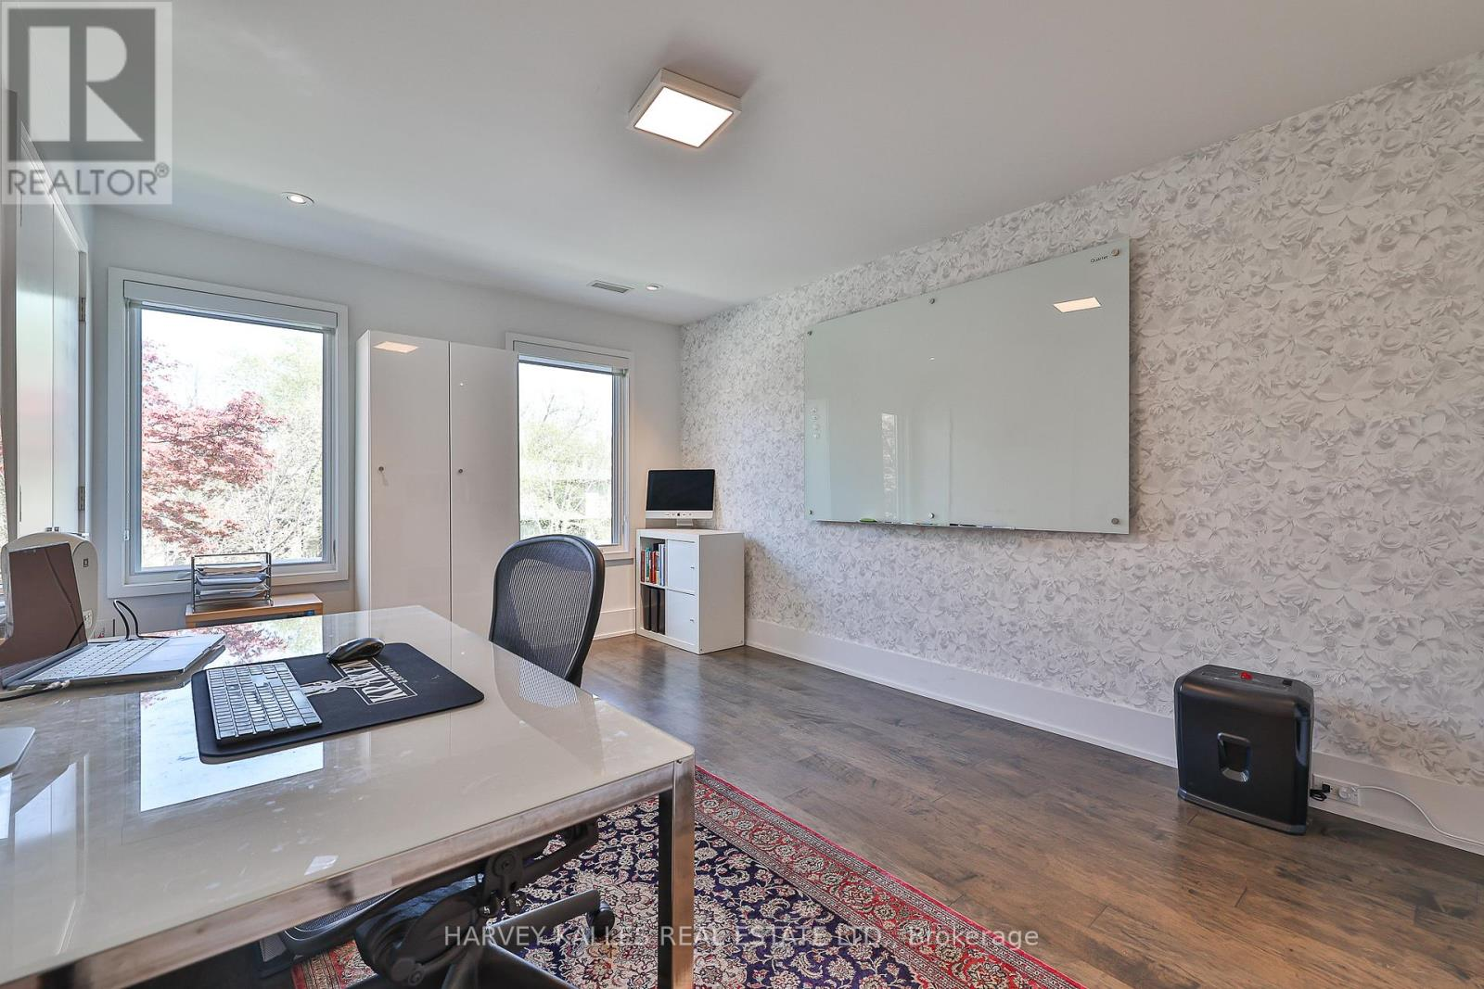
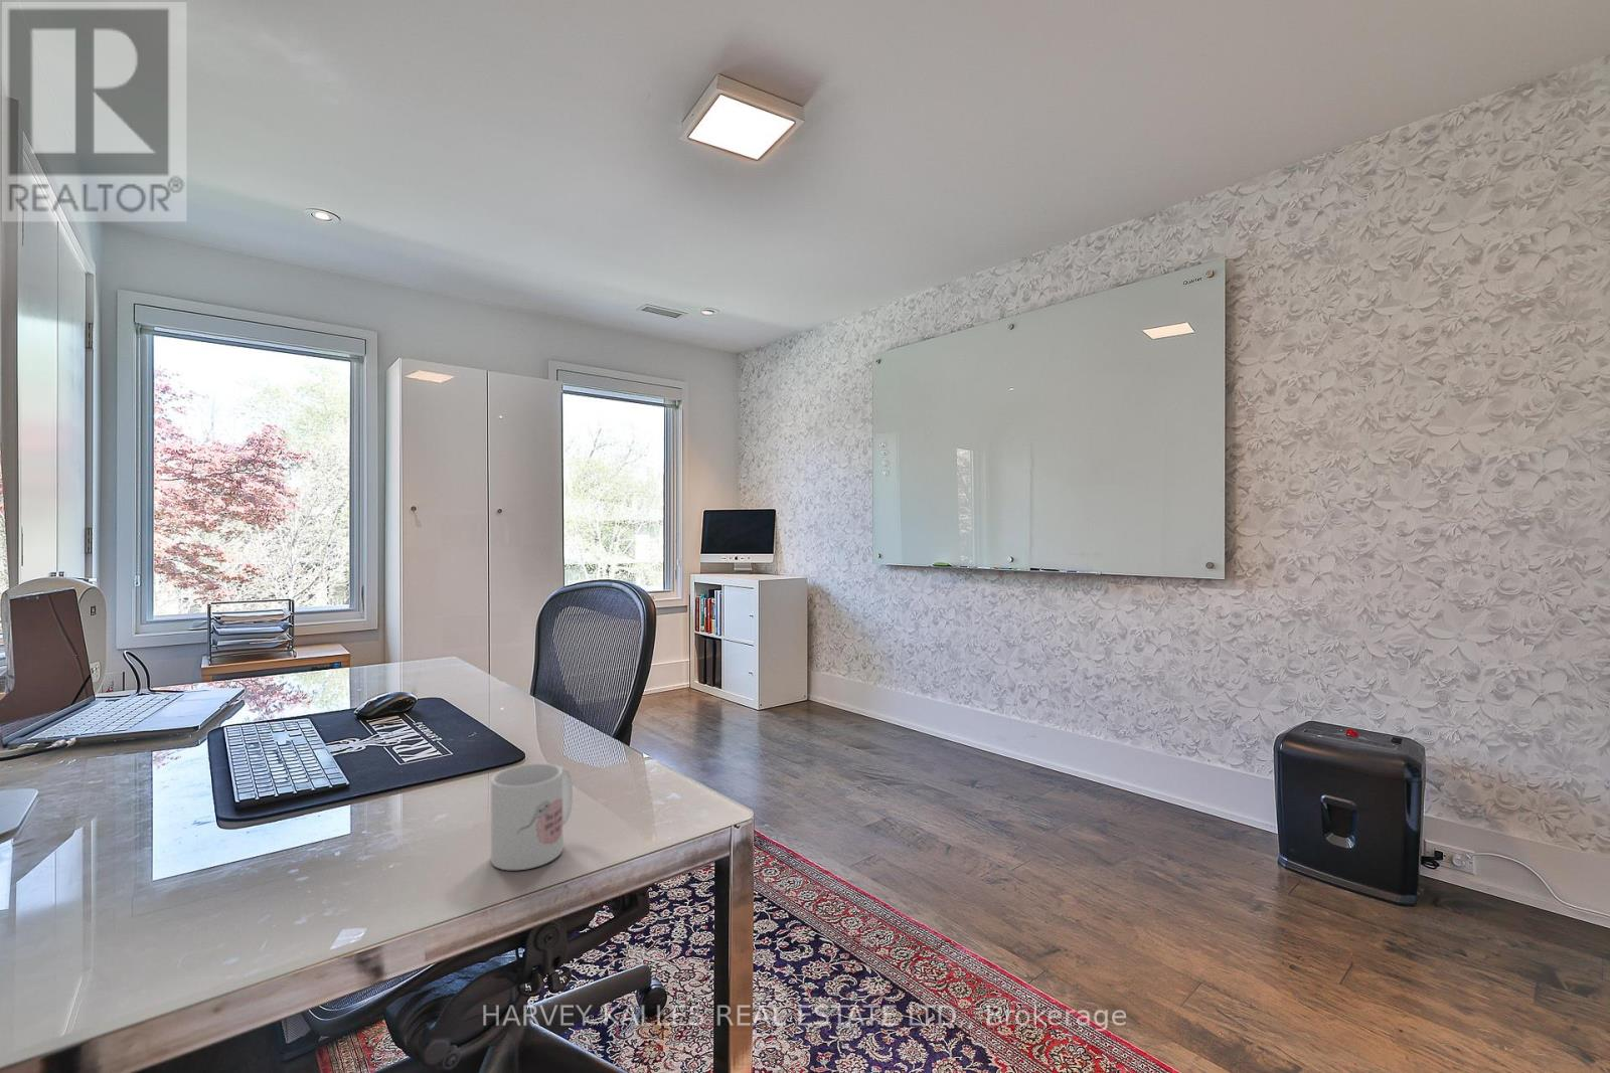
+ mug [490,763,574,871]
